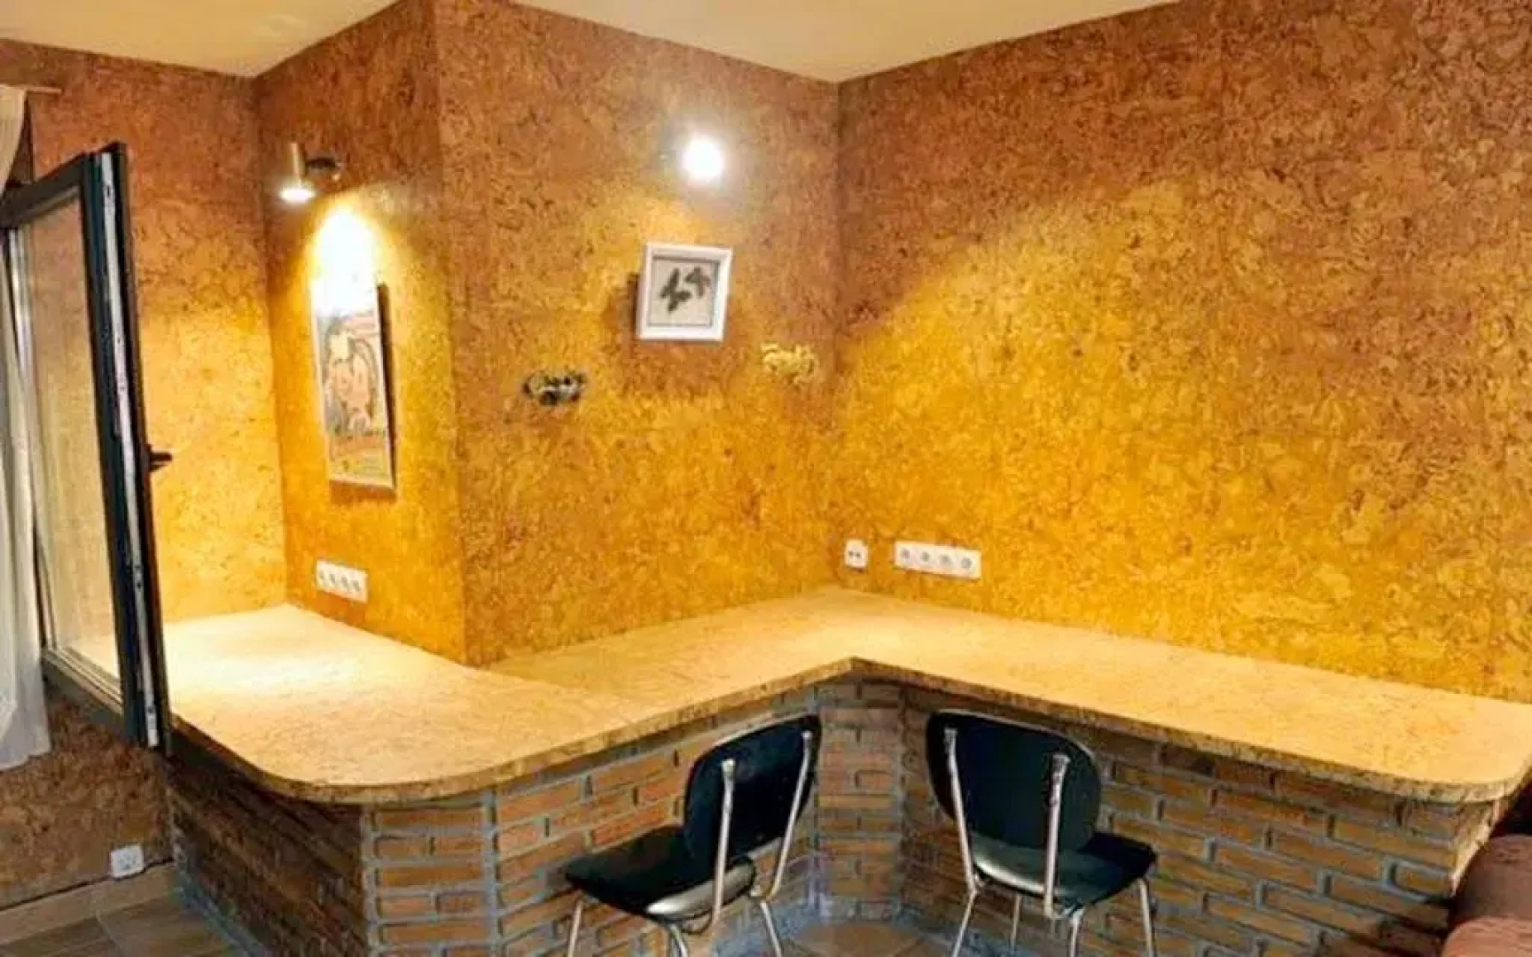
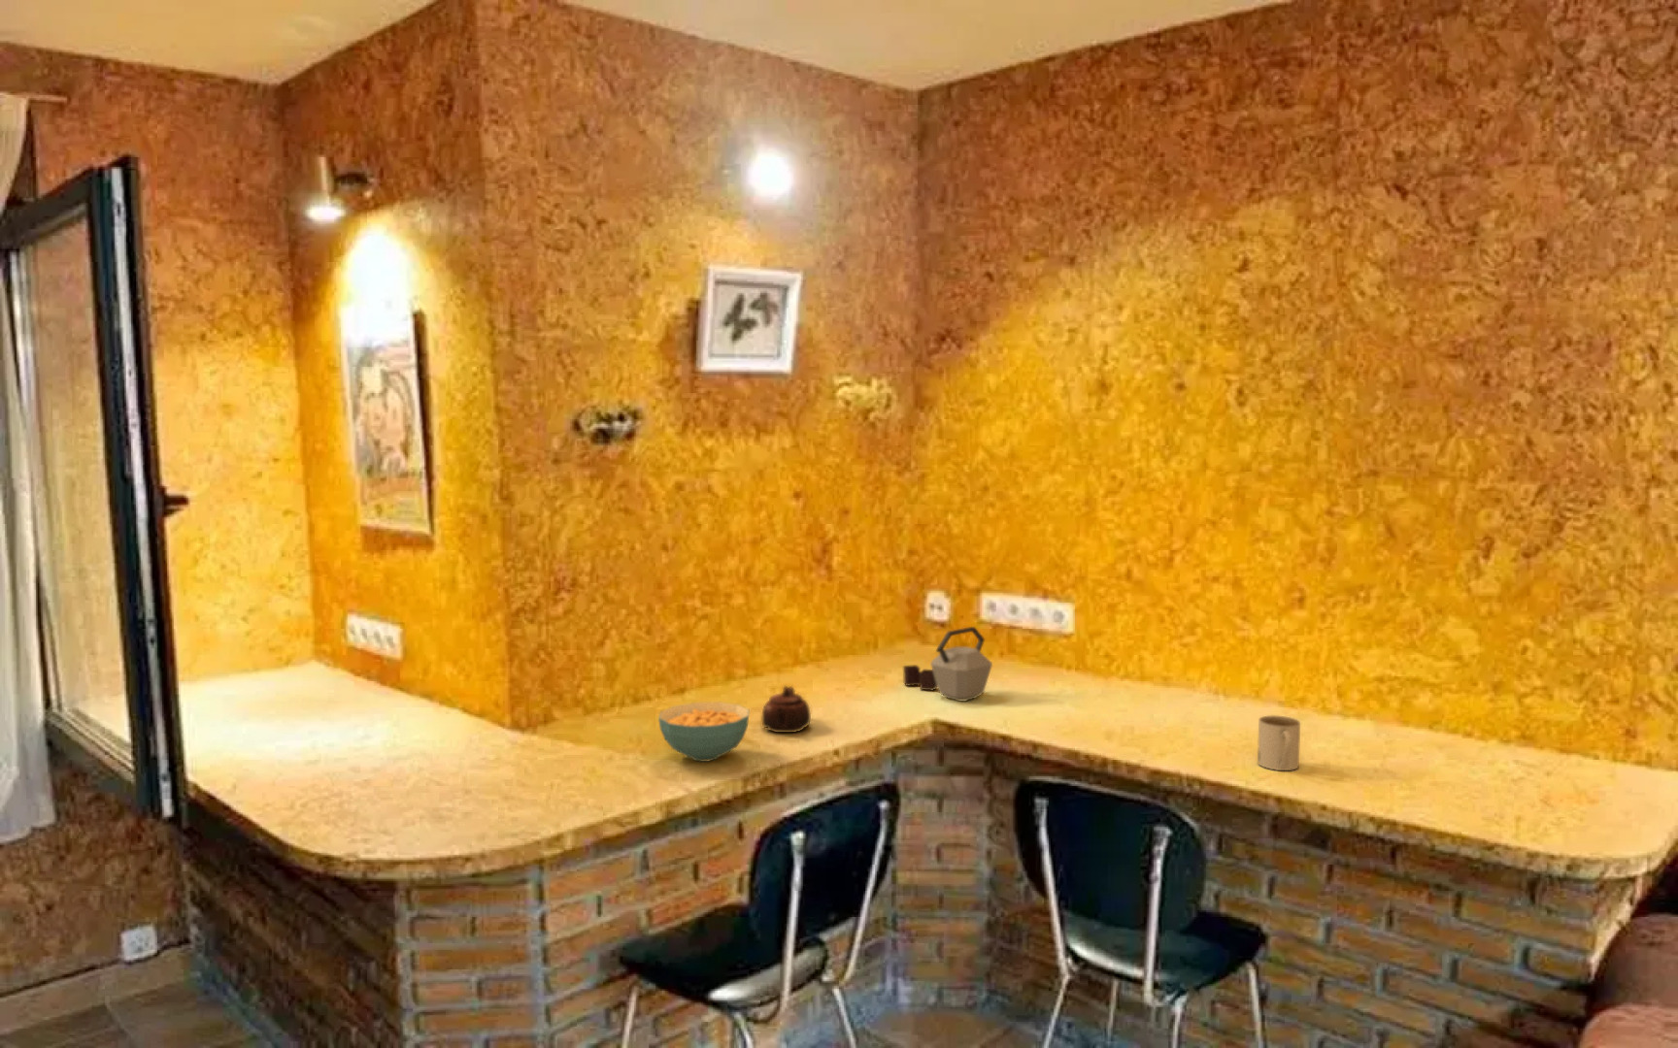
+ kettle [902,625,993,701]
+ cereal bowl [657,700,750,763]
+ teapot [761,685,812,734]
+ mug [1256,715,1301,772]
